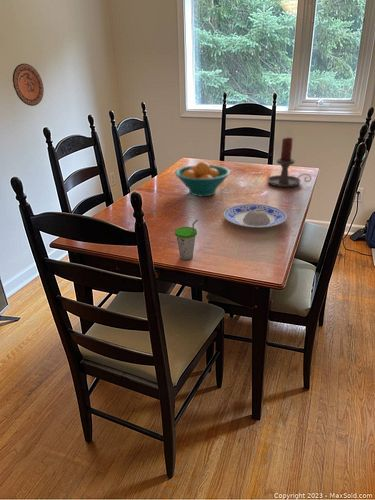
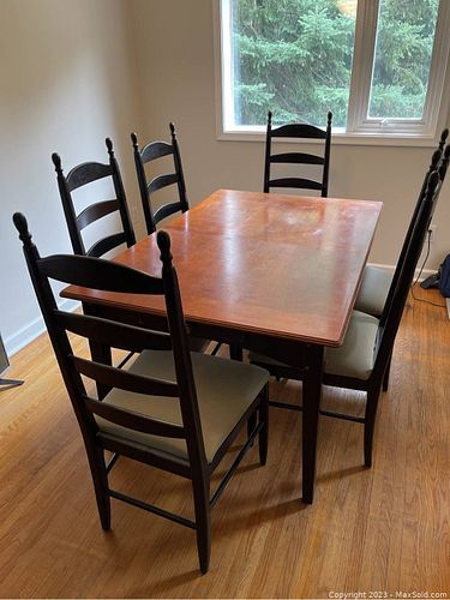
- decorative plate [12,63,45,107]
- plate [223,203,288,229]
- fruit bowl [174,161,231,197]
- cup [174,219,199,261]
- candle holder [266,137,312,188]
